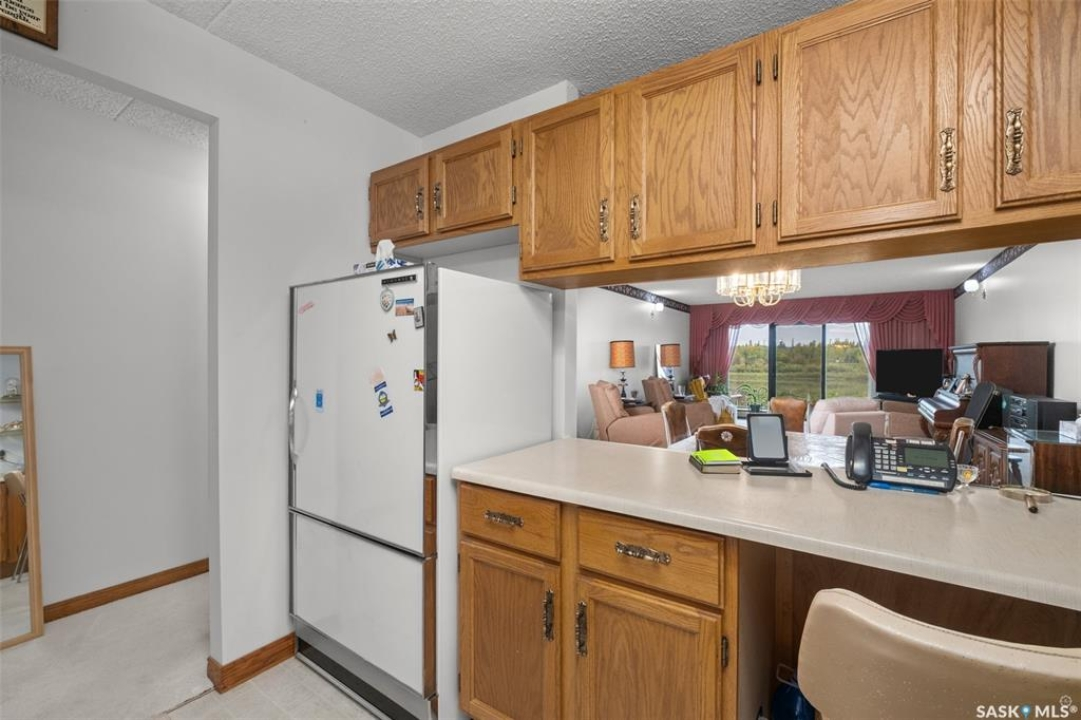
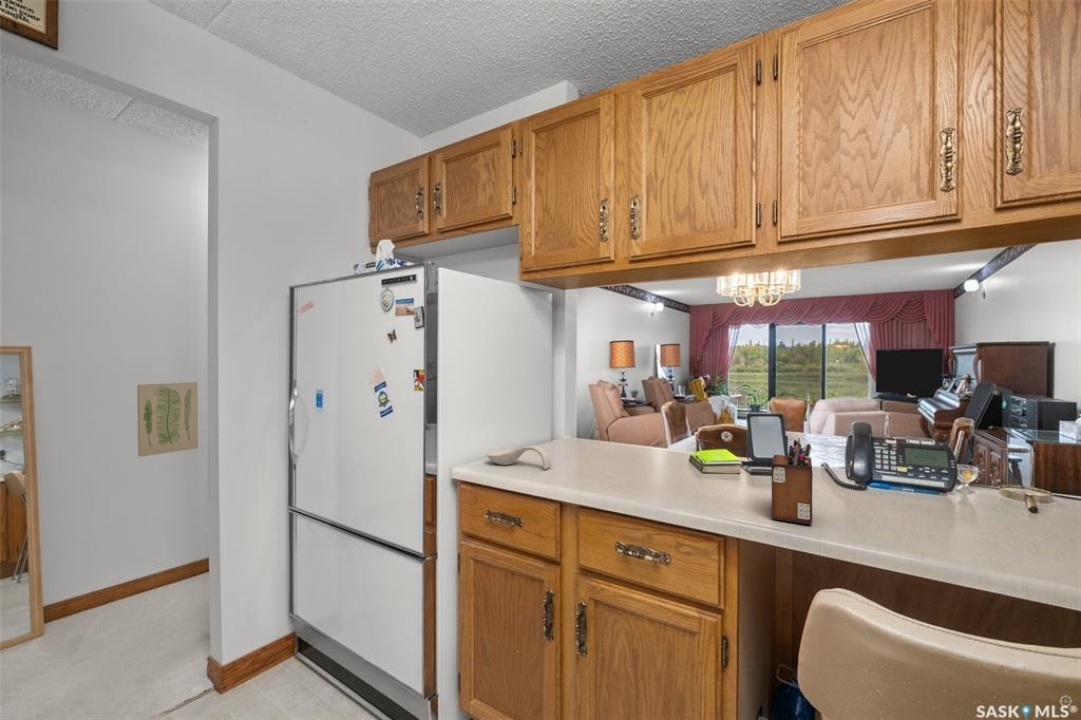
+ wall art [136,381,199,458]
+ spoon rest [486,444,552,470]
+ desk organizer [771,437,813,526]
